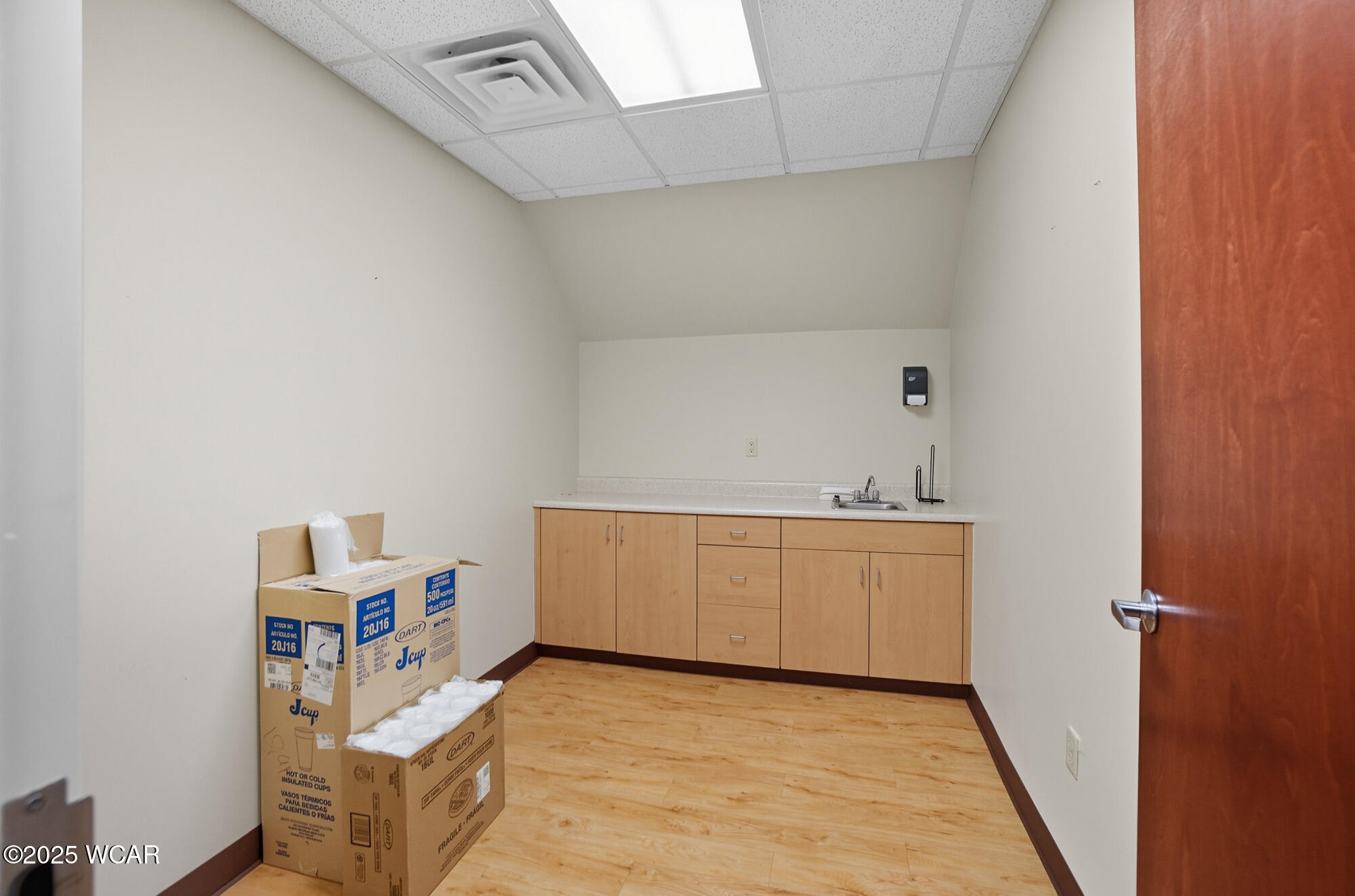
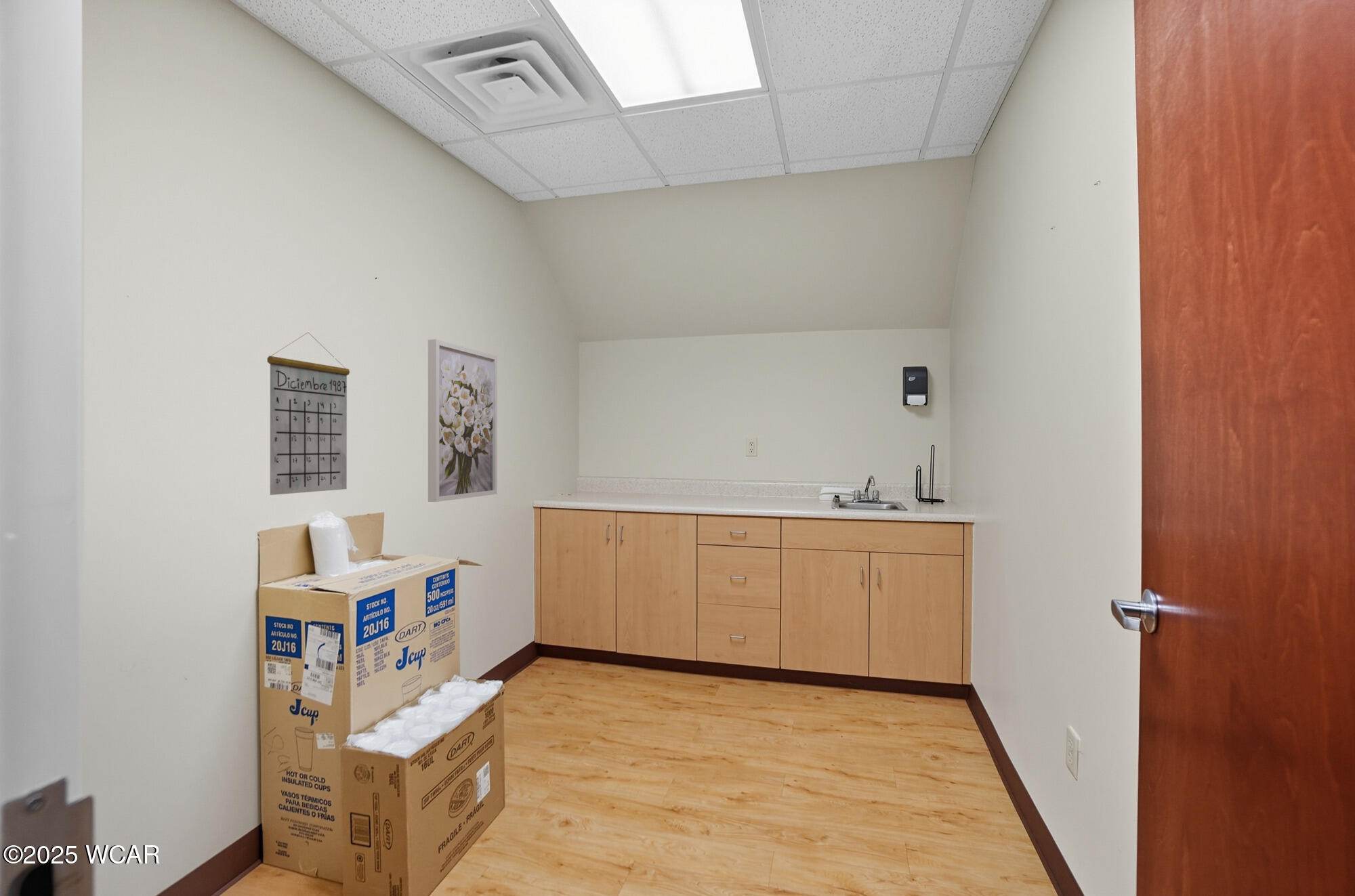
+ calendar [267,332,350,496]
+ wall art [428,339,498,503]
